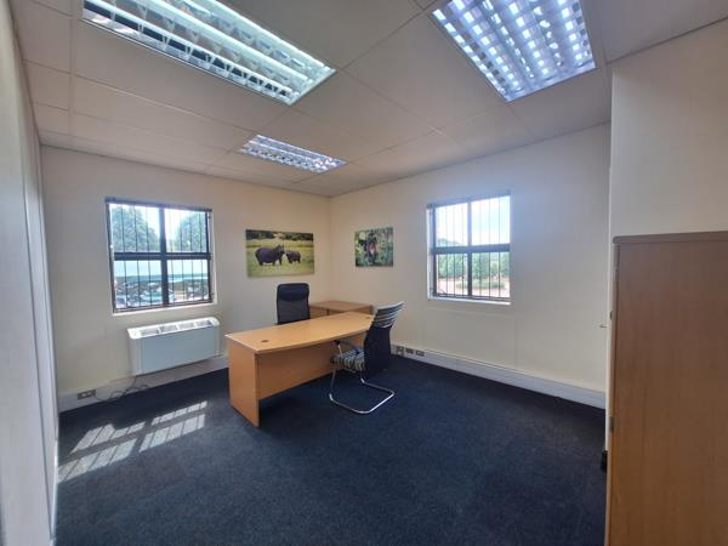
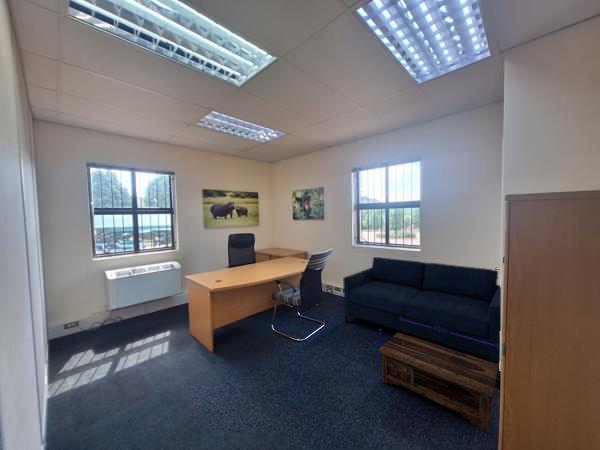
+ sofa [342,256,502,377]
+ coffee table [375,317,498,433]
